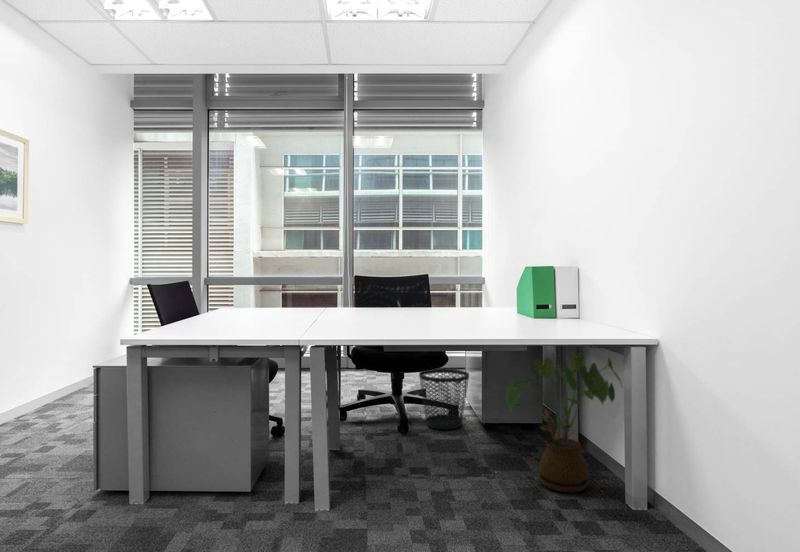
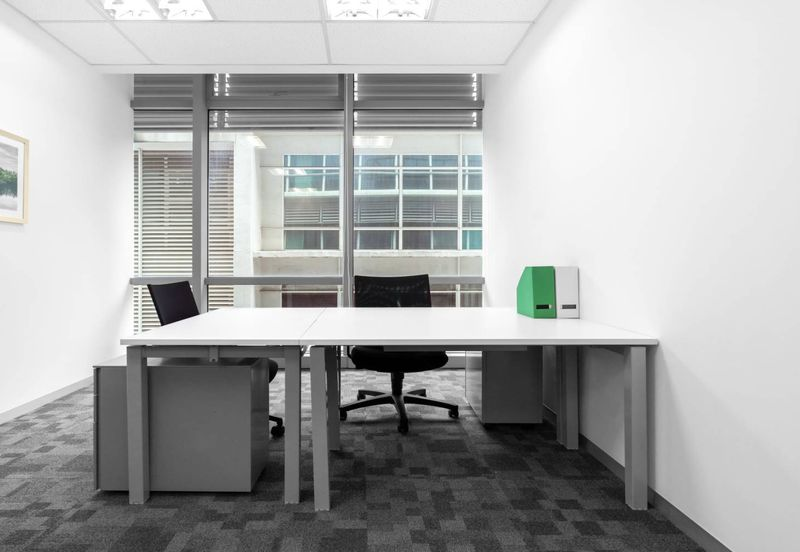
- house plant [505,351,623,493]
- wastebasket [418,368,470,431]
